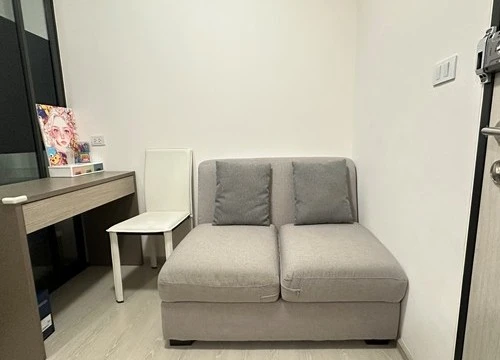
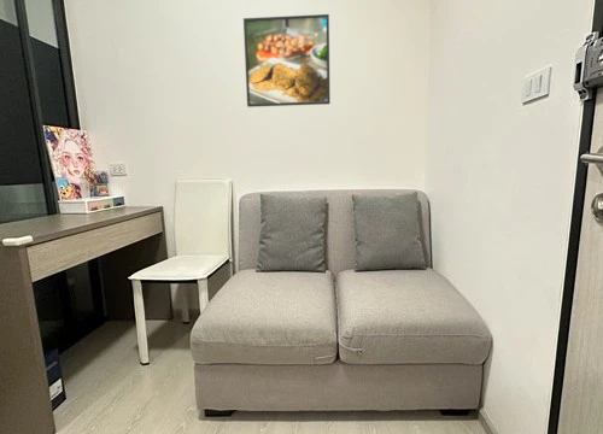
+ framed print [242,13,332,108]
